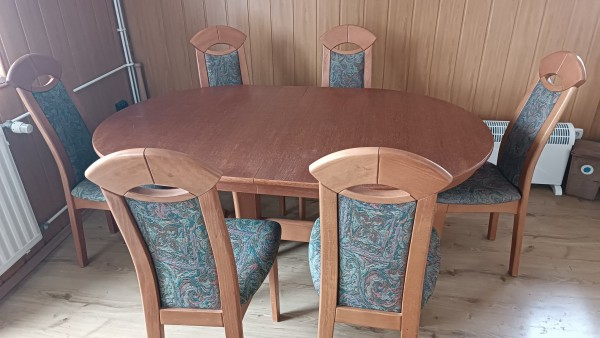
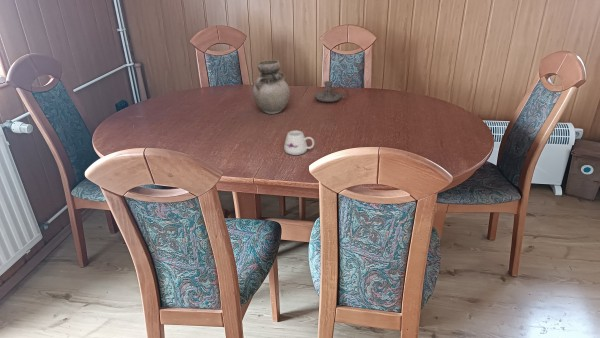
+ vase [252,59,291,115]
+ mug [283,130,315,156]
+ candle holder [314,80,350,103]
